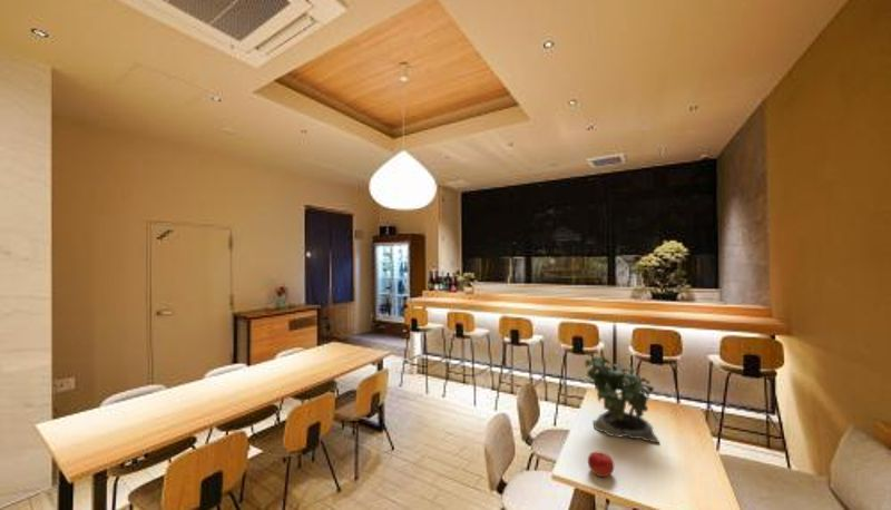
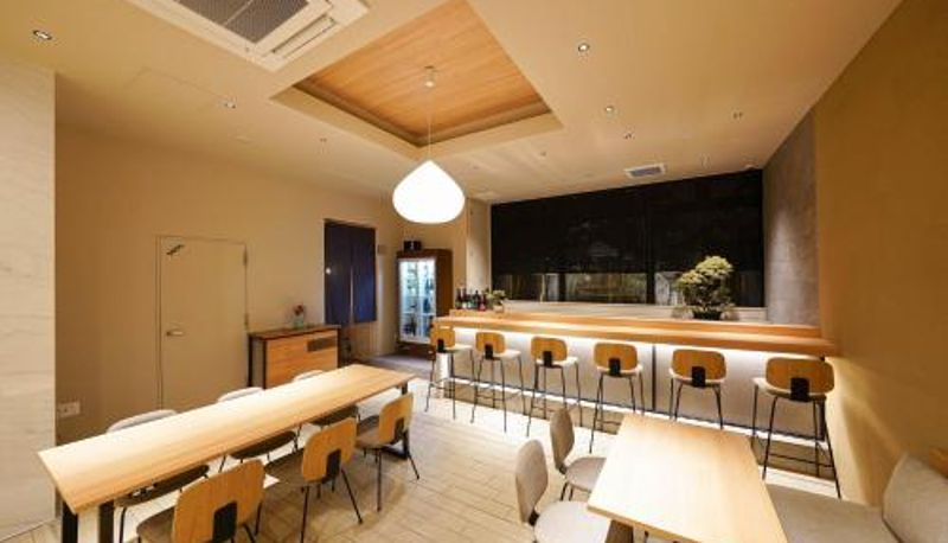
- potted plant [584,355,660,444]
- fruit [587,451,615,478]
